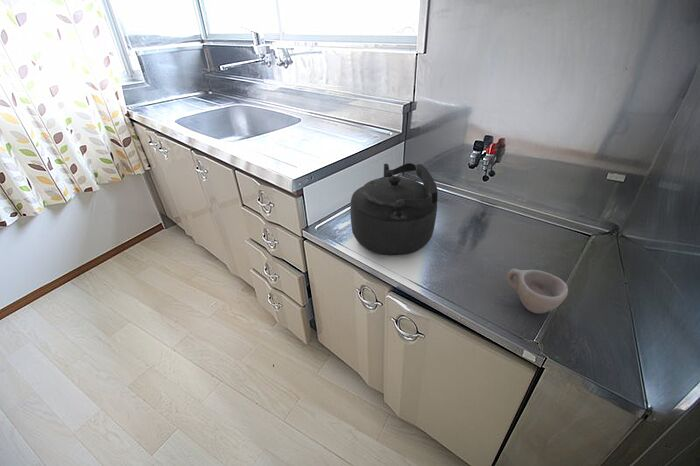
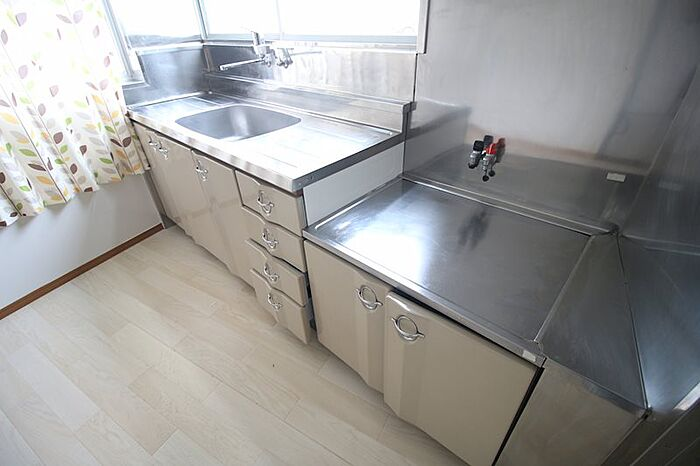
- kettle [349,162,439,257]
- cup [506,268,569,314]
